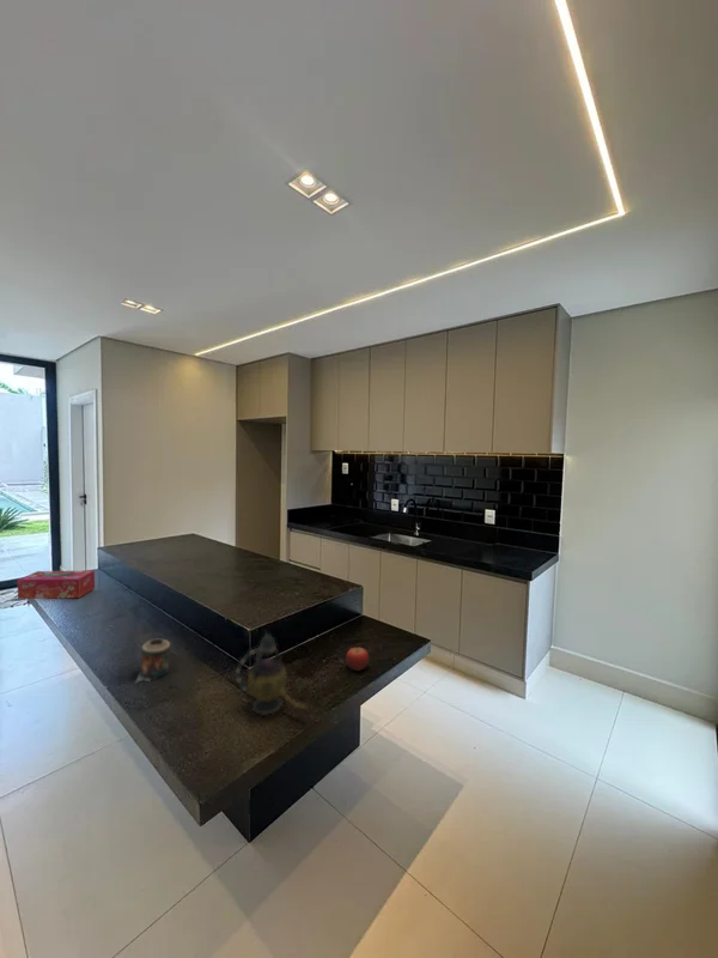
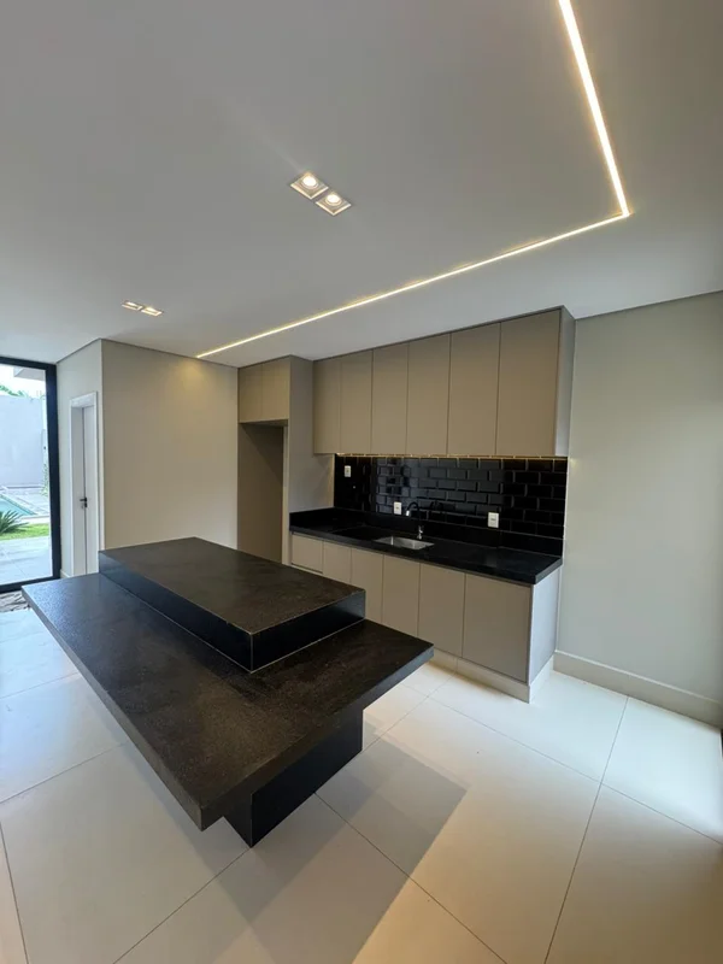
- tissue box [17,569,96,600]
- fruit [345,645,370,672]
- teapot [235,629,311,715]
- candle [135,638,171,683]
